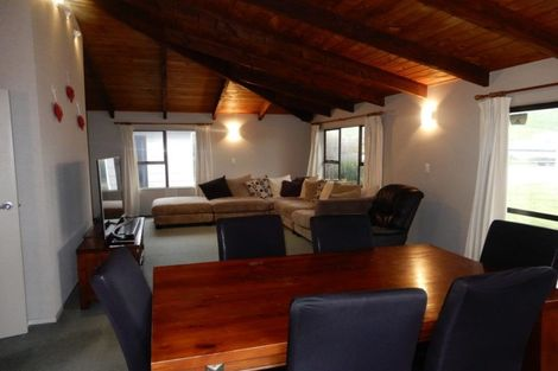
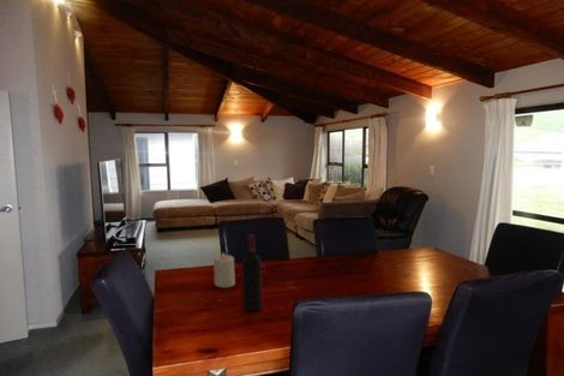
+ wine bottle [241,233,263,312]
+ candle [212,251,236,290]
